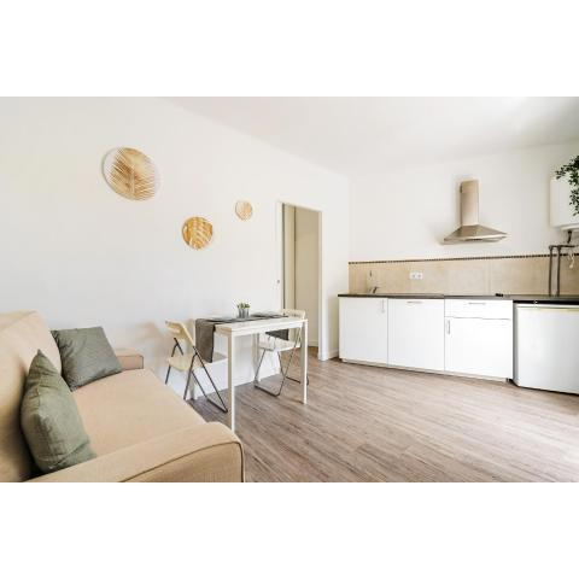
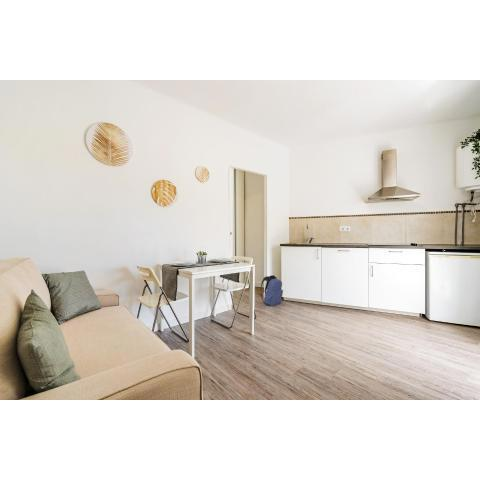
+ backpack [260,274,284,307]
